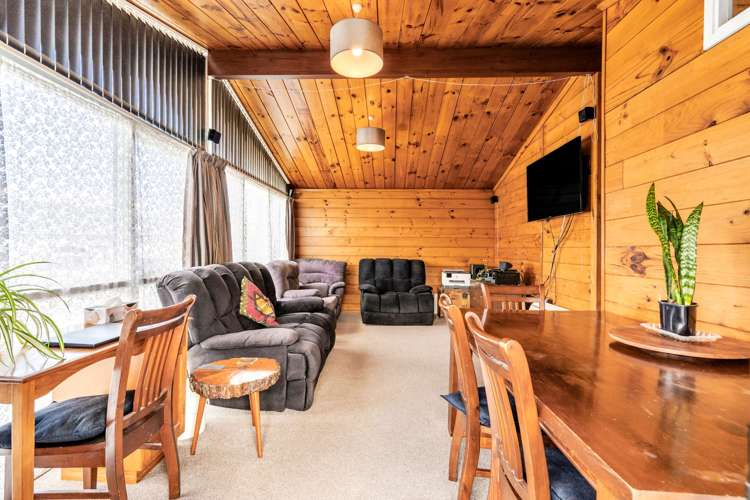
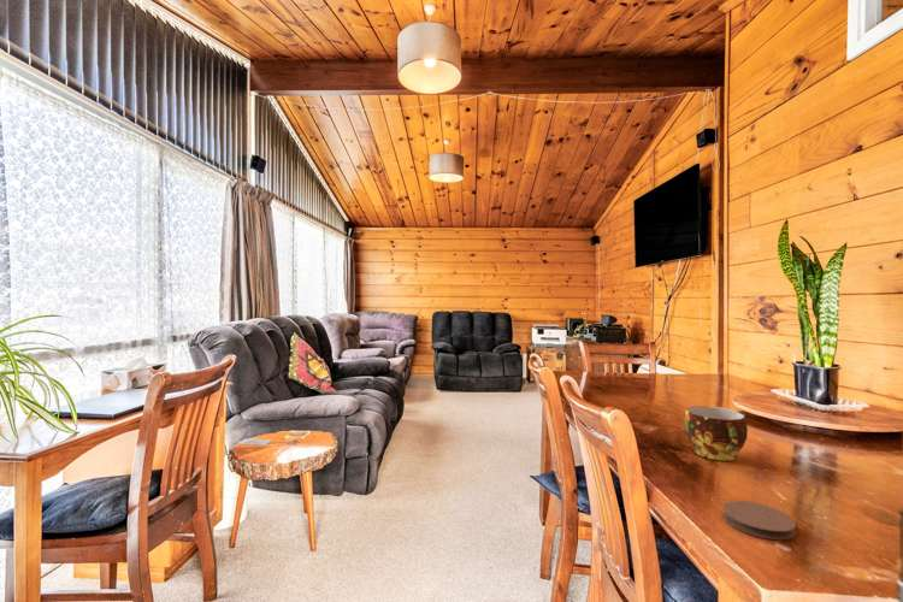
+ cup [684,405,749,461]
+ coaster [721,500,797,541]
